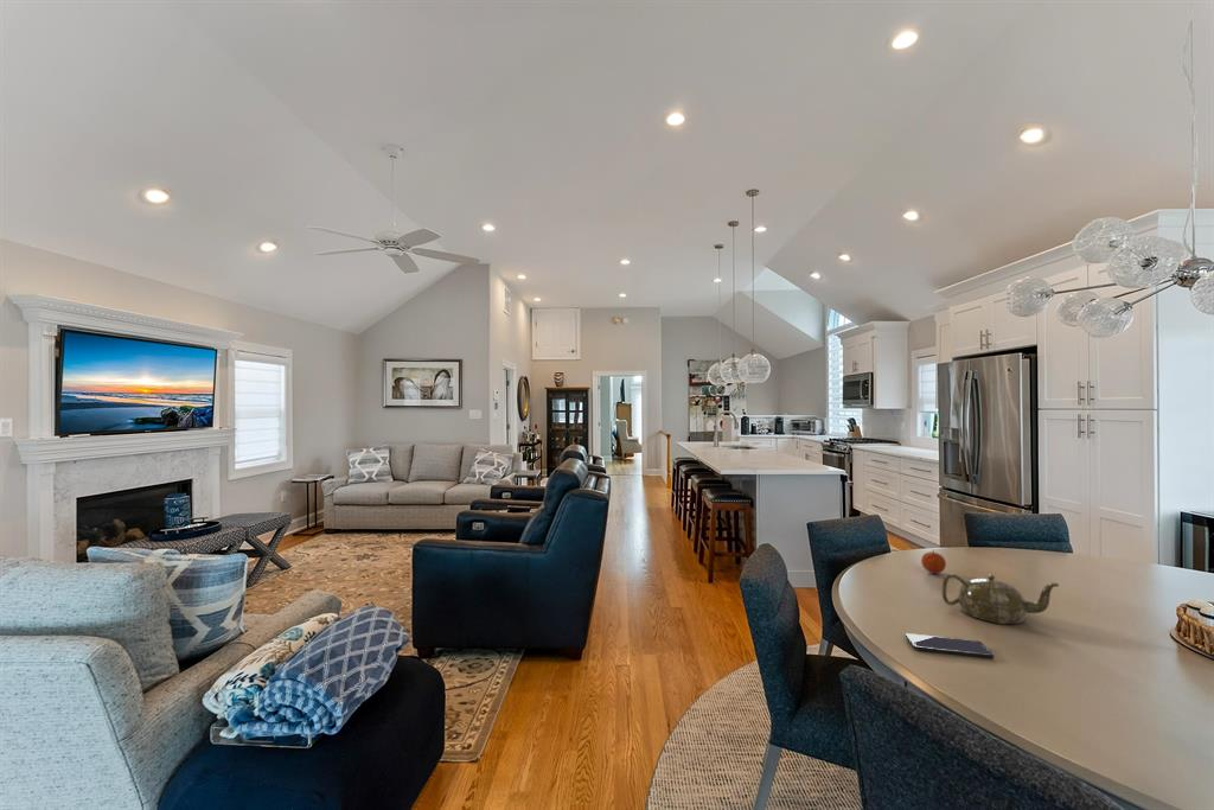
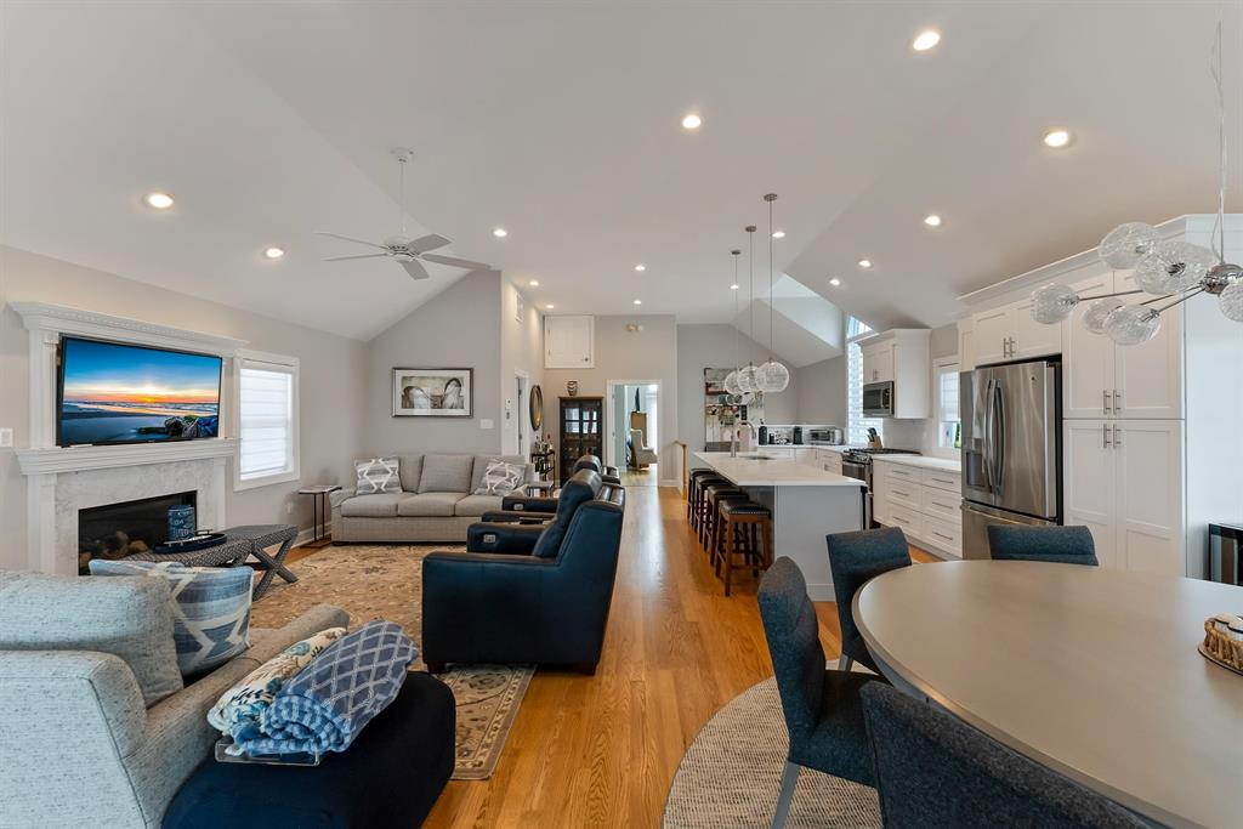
- fruit [920,548,947,575]
- smartphone [905,632,995,659]
- teapot [941,573,1060,625]
